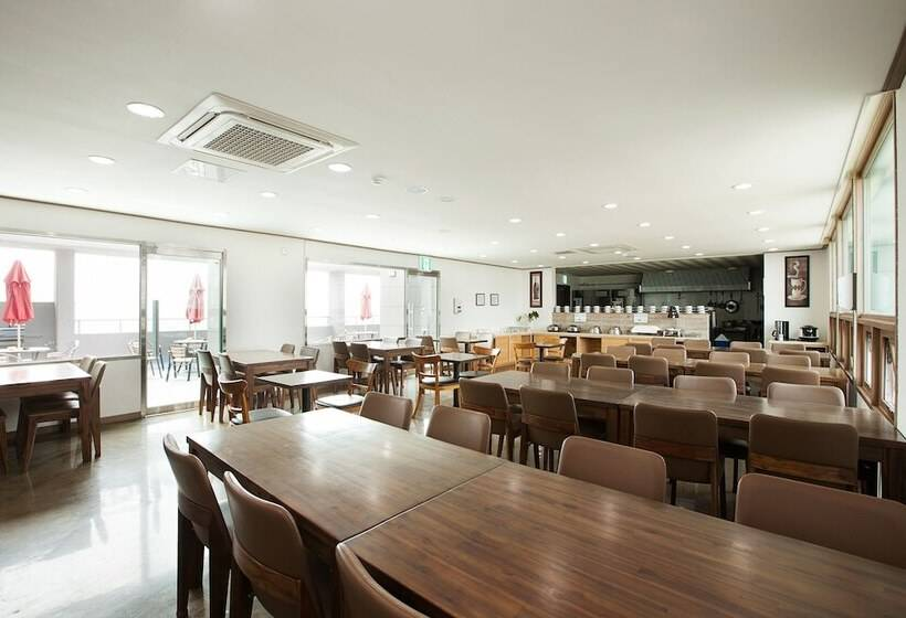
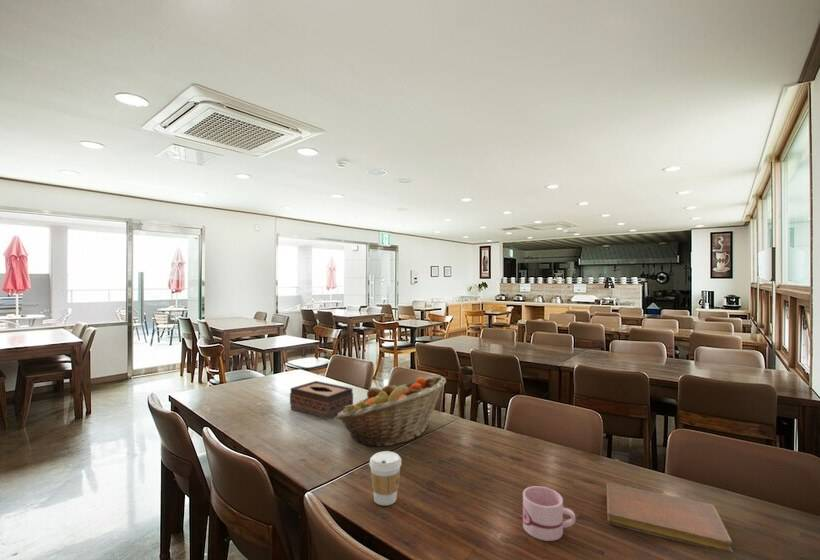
+ notebook [605,482,734,555]
+ coffee cup [369,450,402,507]
+ fruit basket [336,375,447,448]
+ tissue box [289,380,354,421]
+ mug [522,485,576,542]
